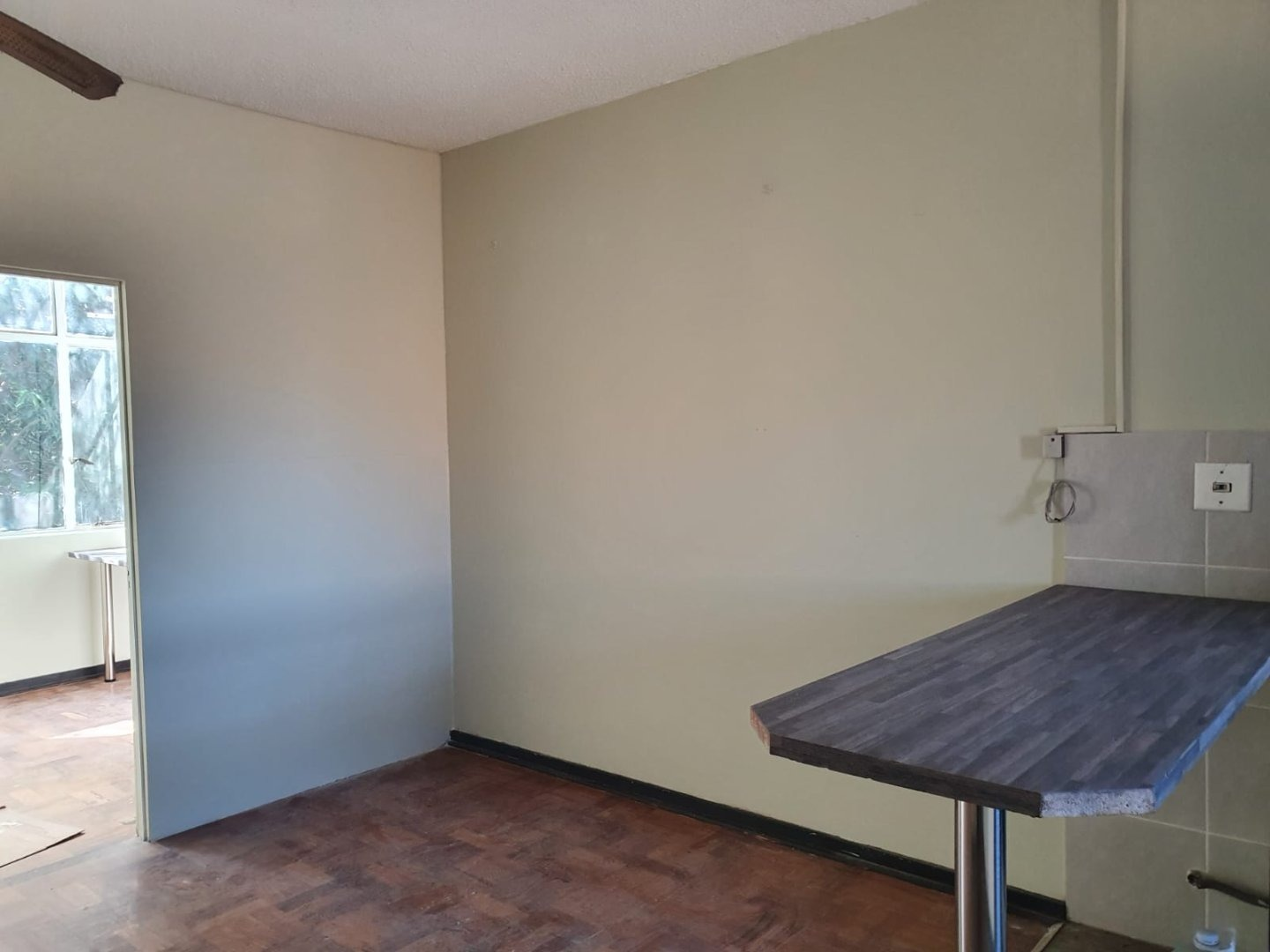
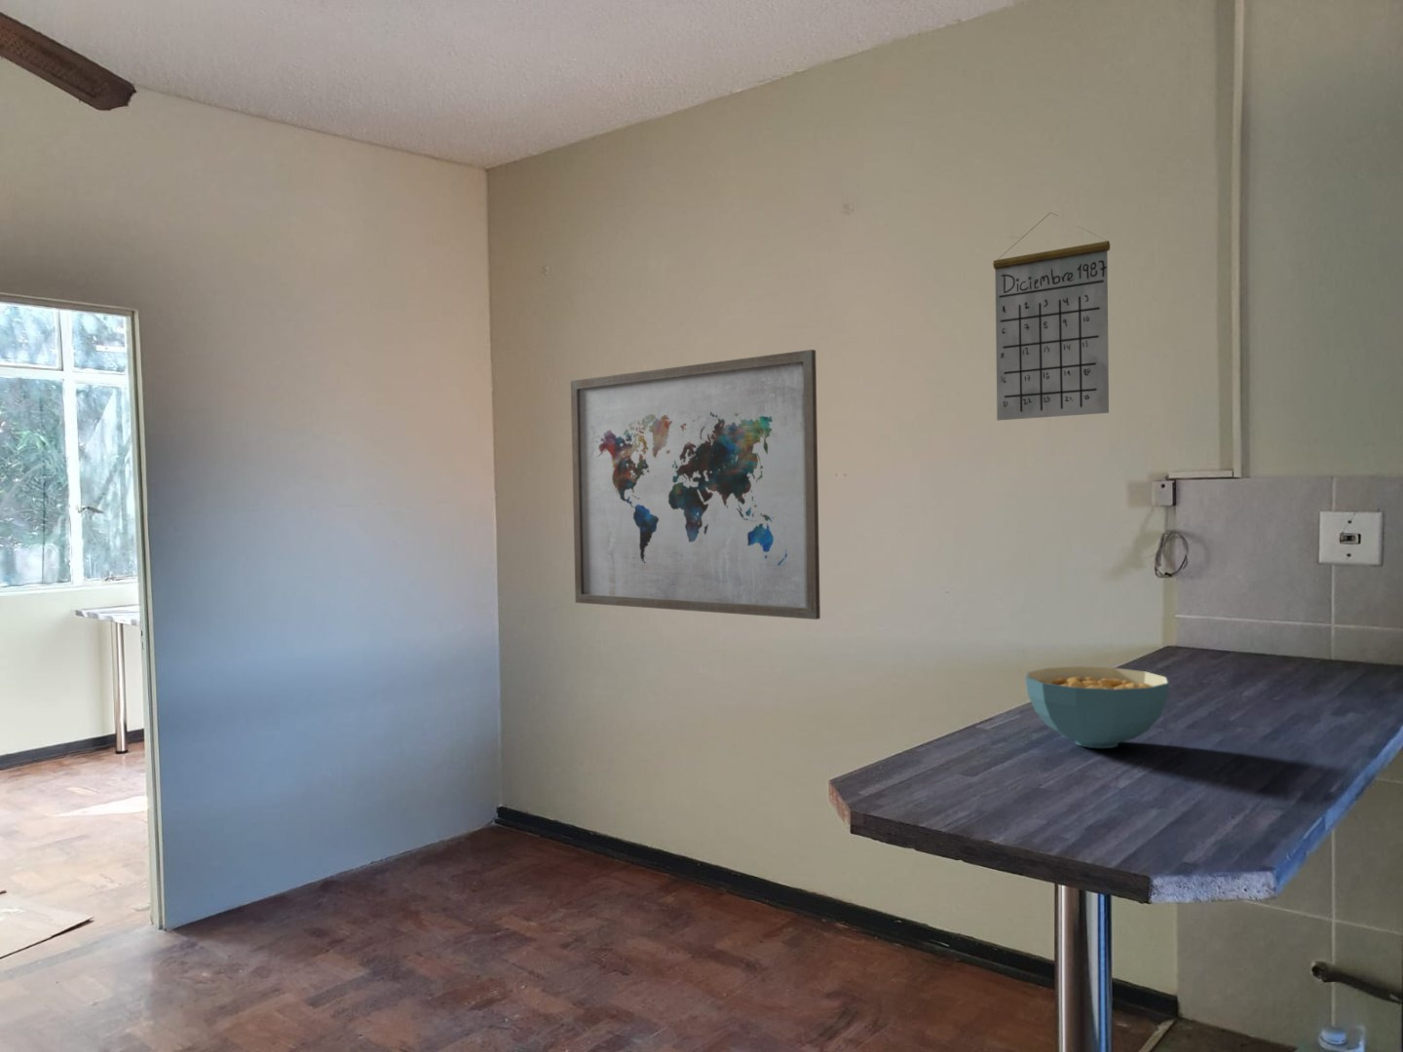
+ wall art [570,349,821,621]
+ calendar [992,211,1110,422]
+ cereal bowl [1025,665,1170,749]
